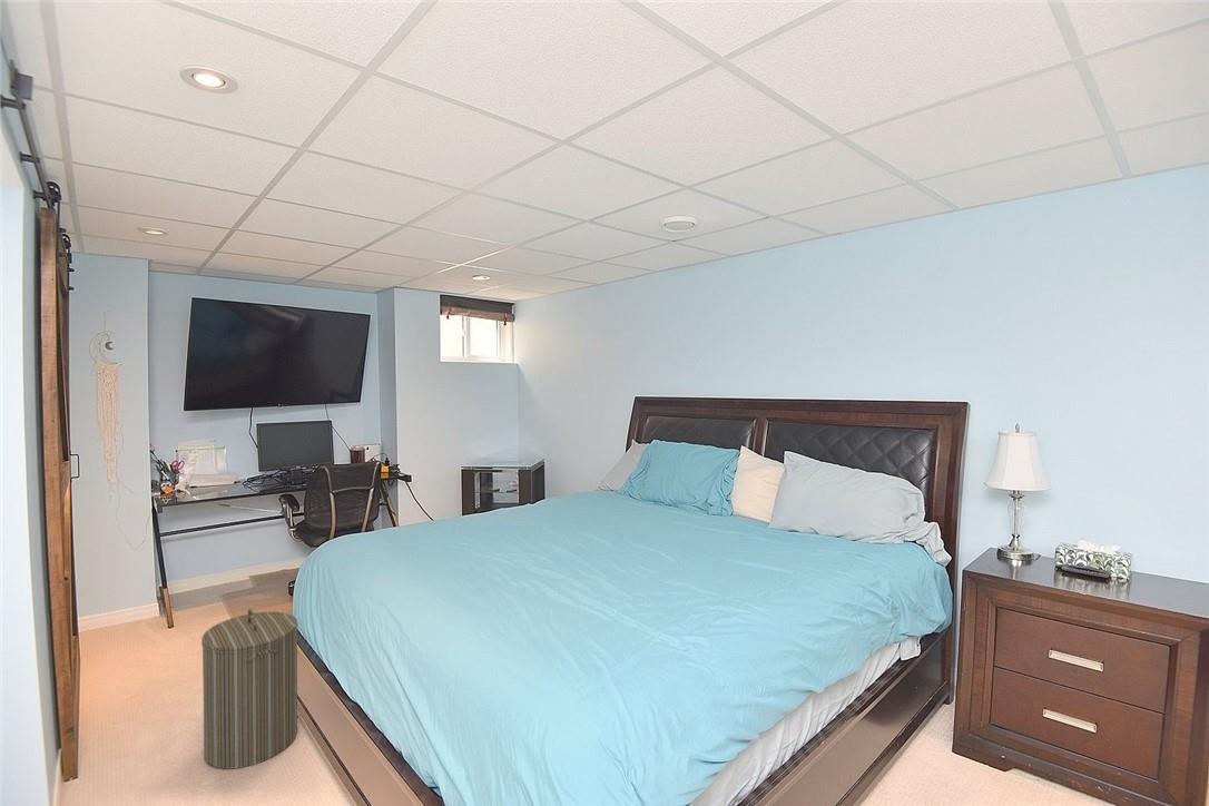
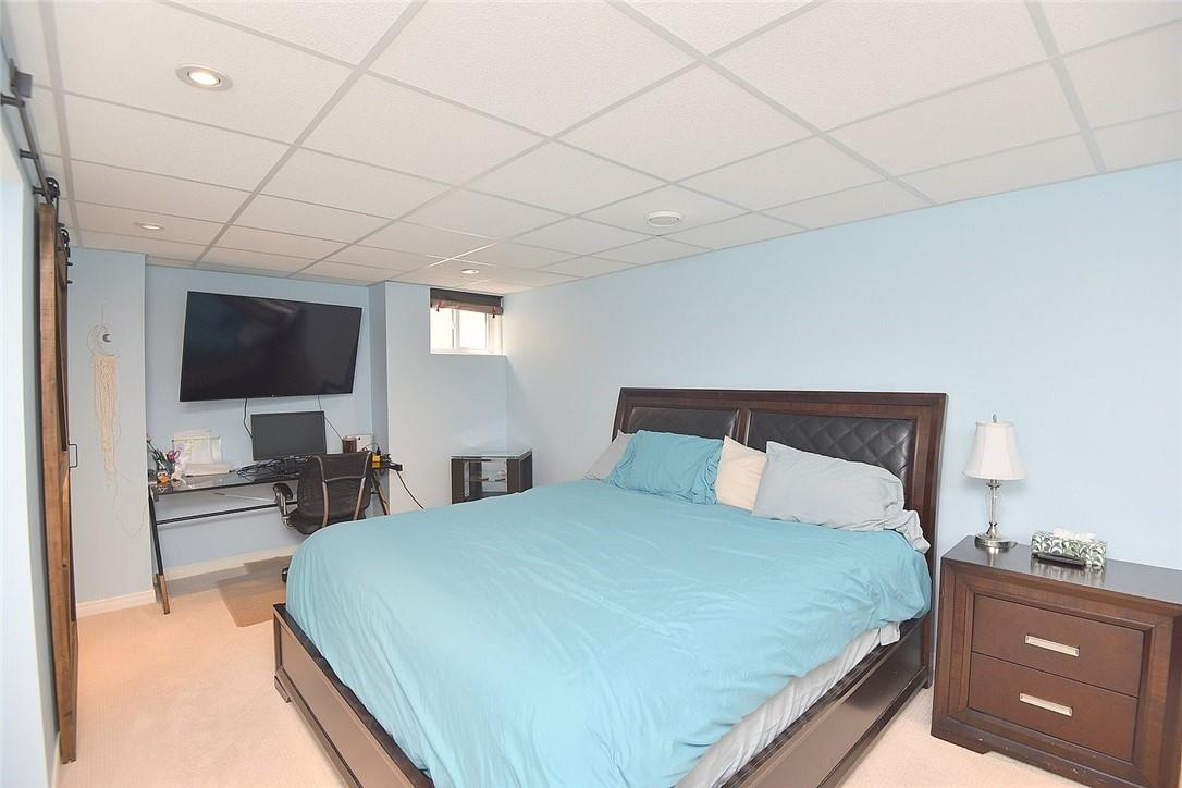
- laundry hamper [200,608,299,770]
